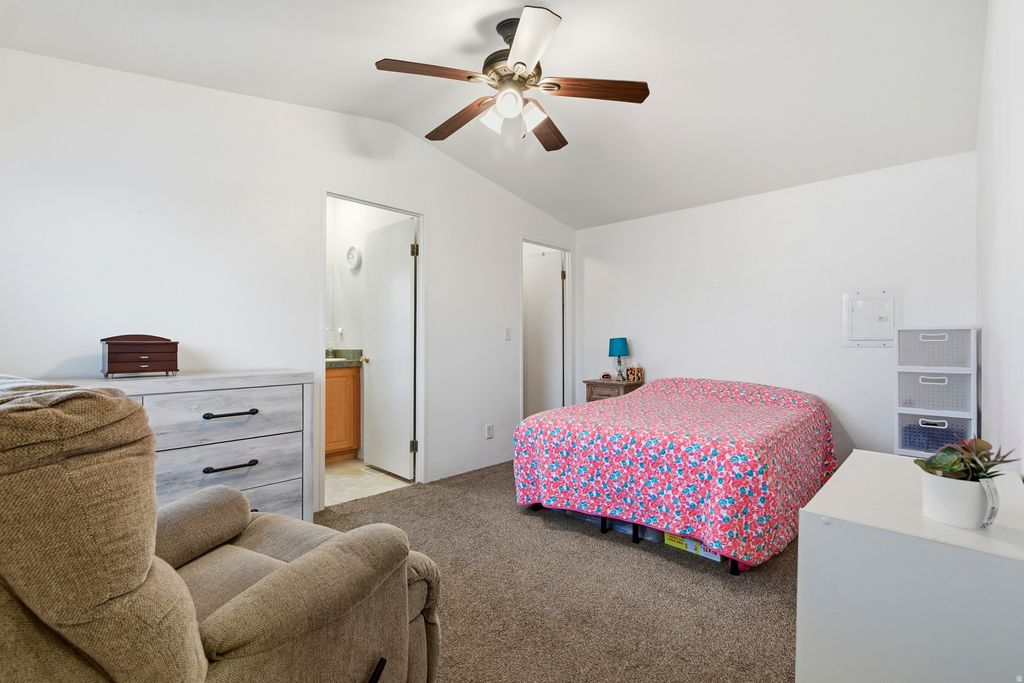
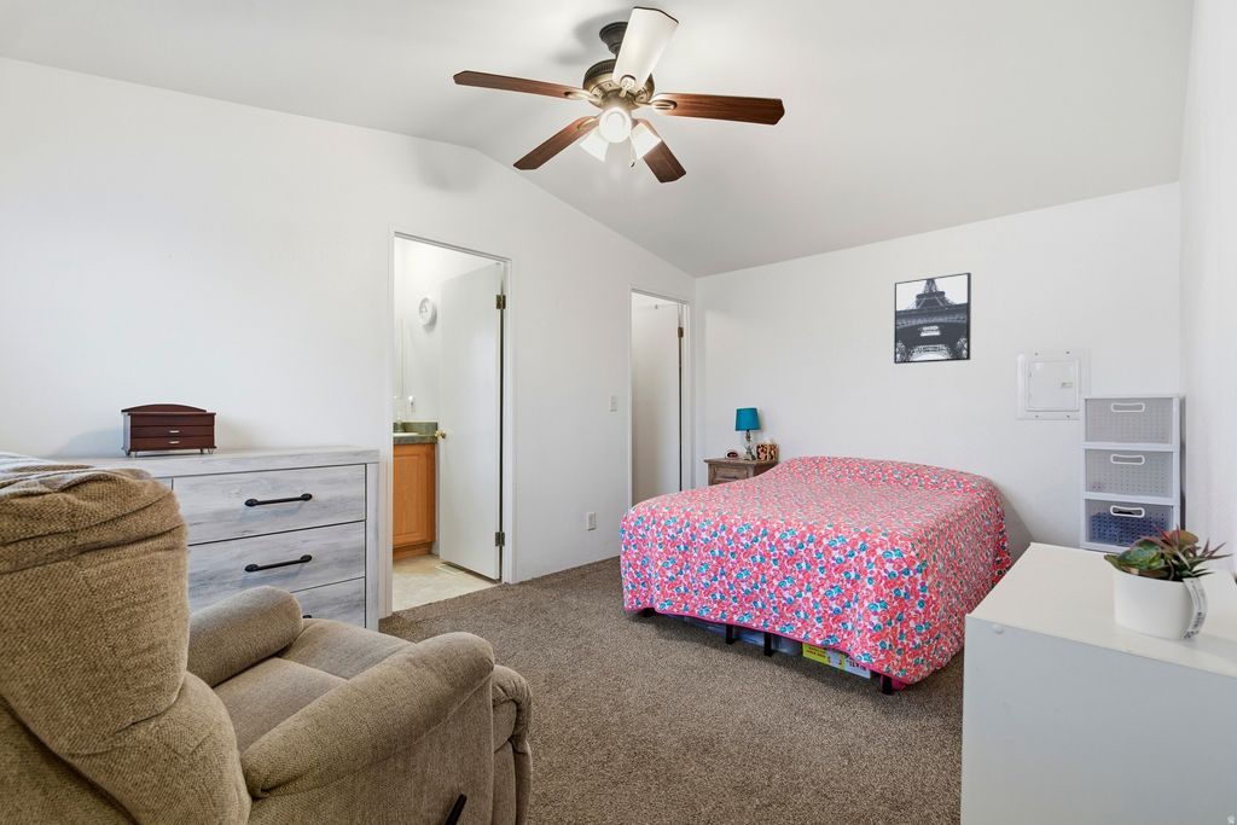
+ wall art [893,272,972,365]
